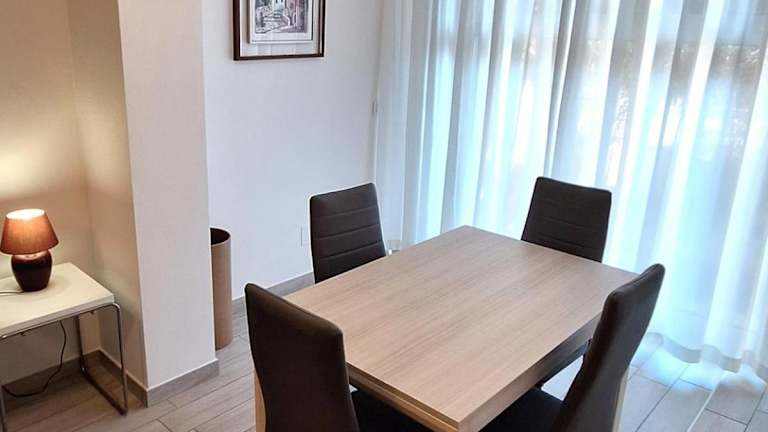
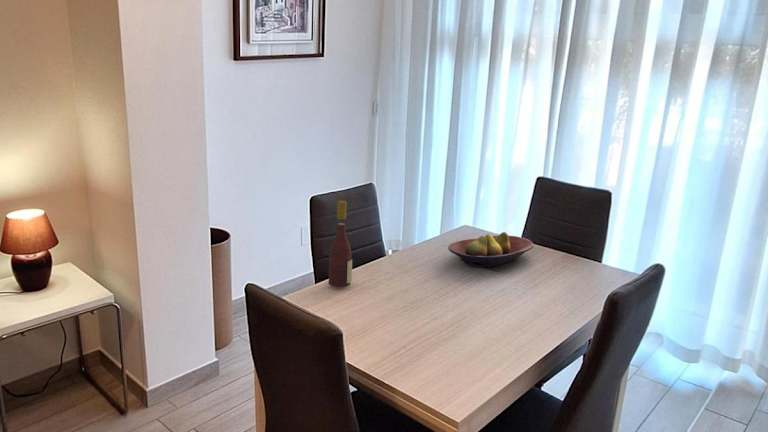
+ fruit bowl [447,231,535,268]
+ wine bottle [328,200,353,288]
